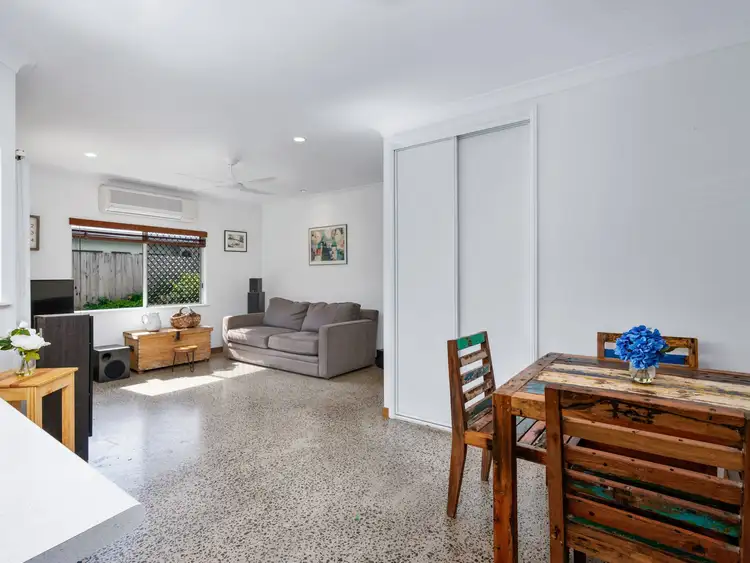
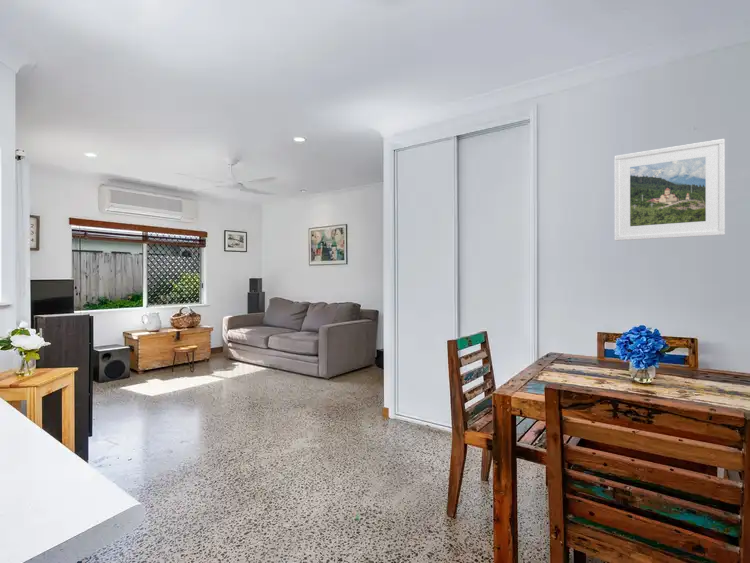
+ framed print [614,138,726,242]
